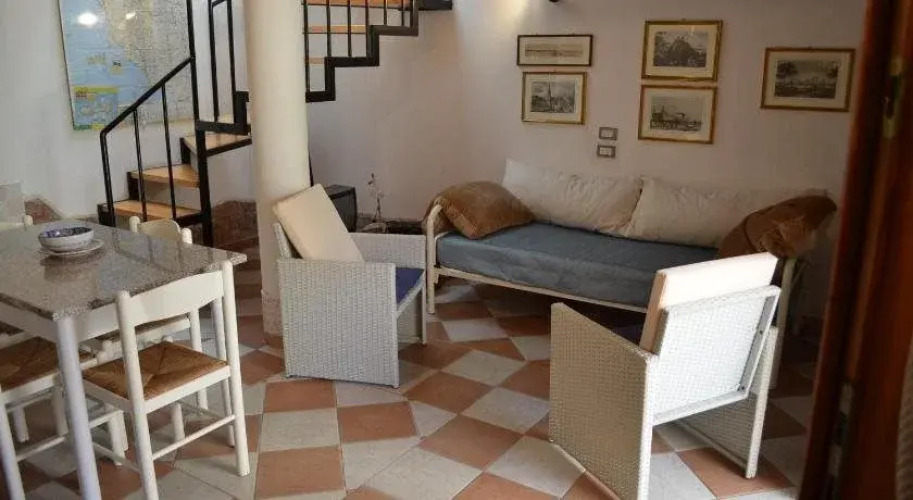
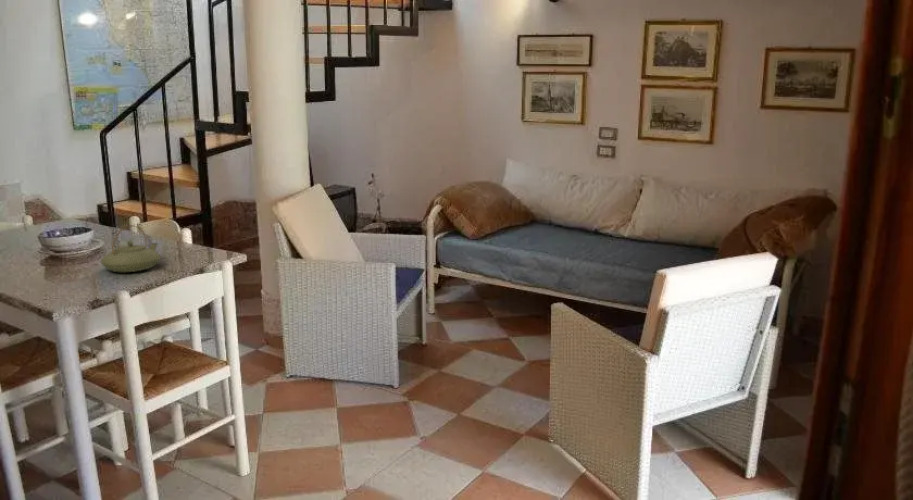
+ teapot [100,224,162,273]
